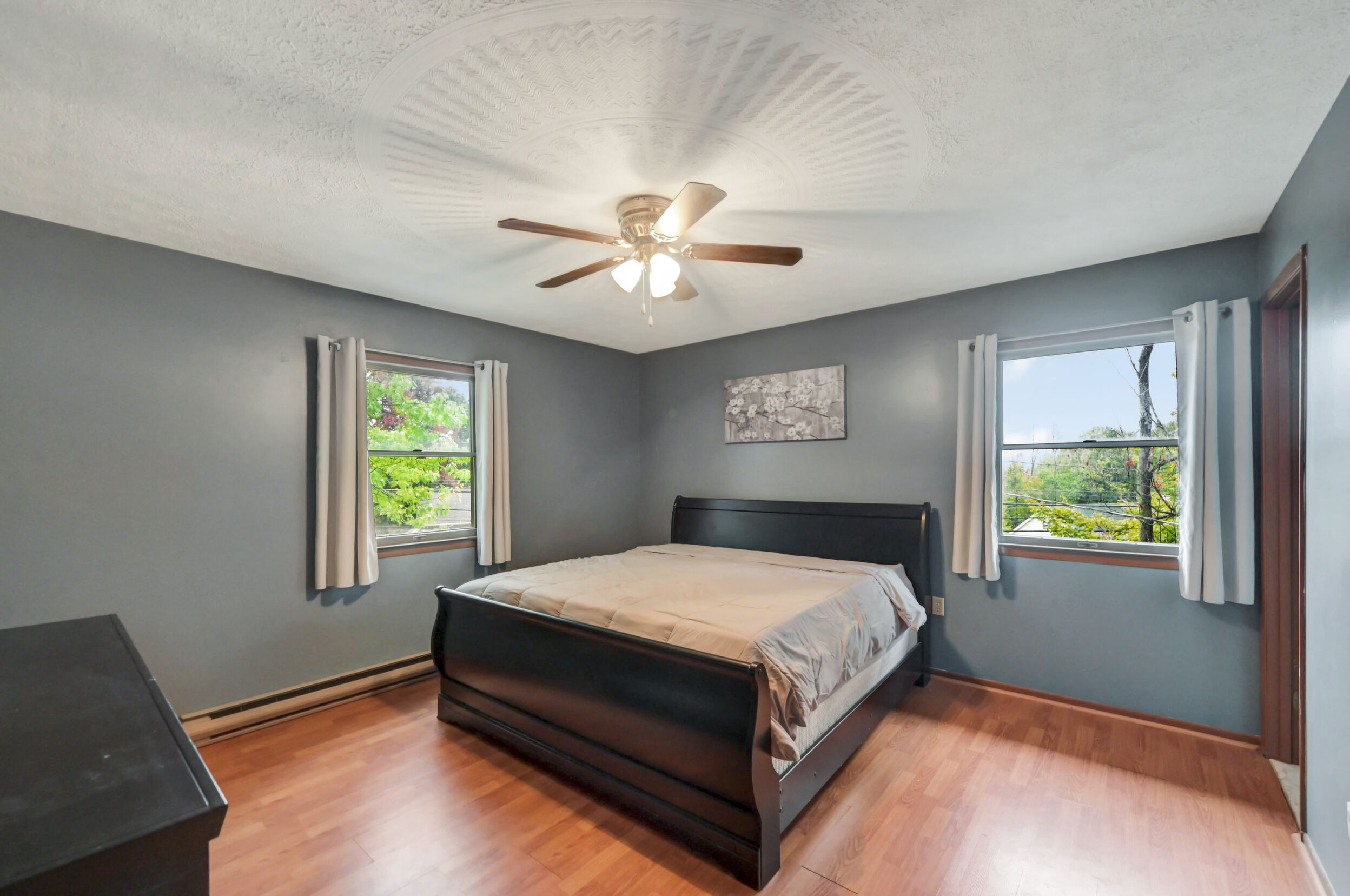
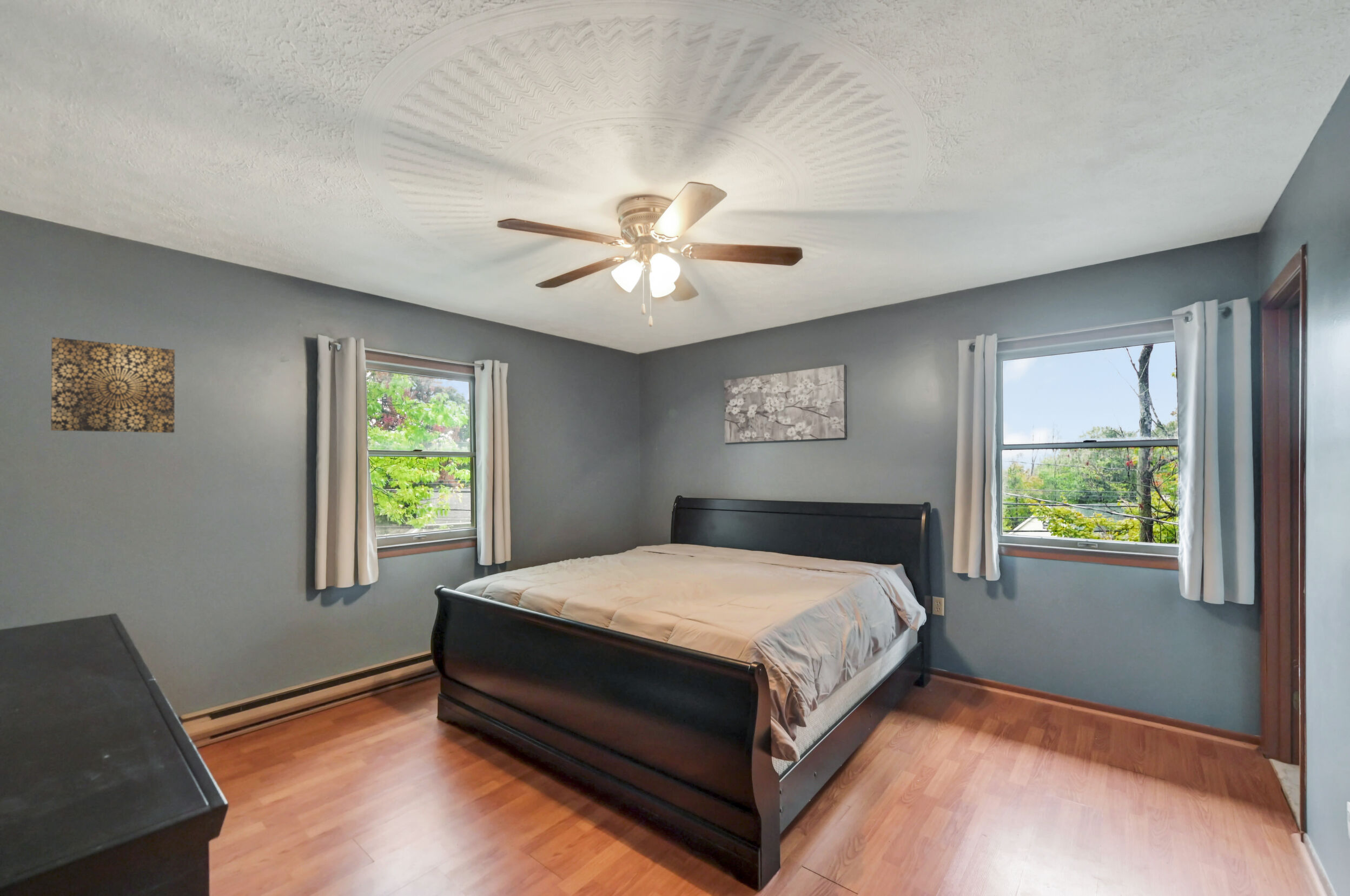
+ wall art [50,337,175,433]
